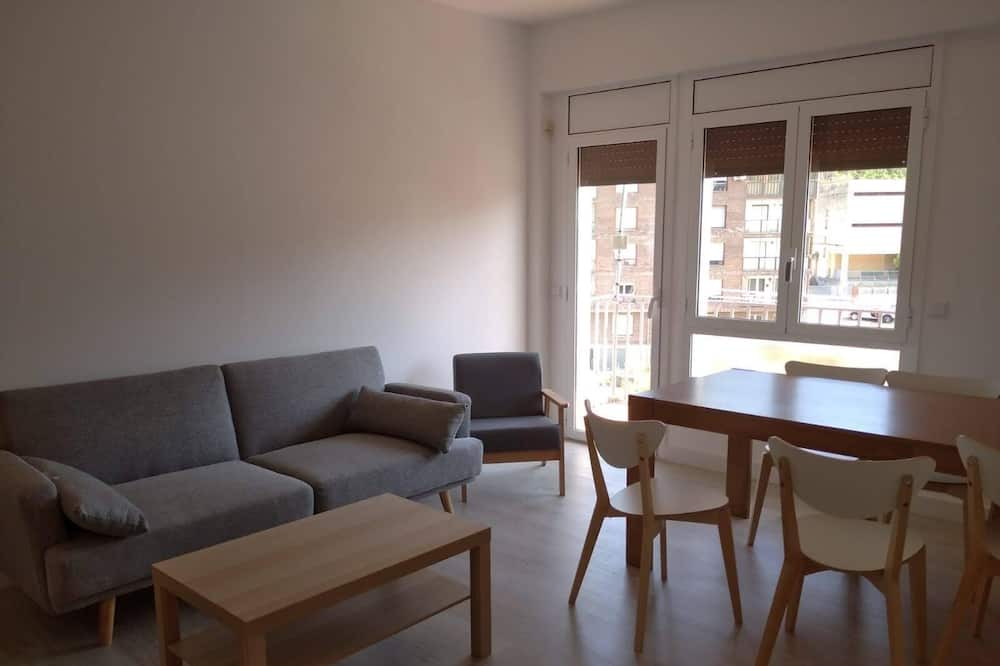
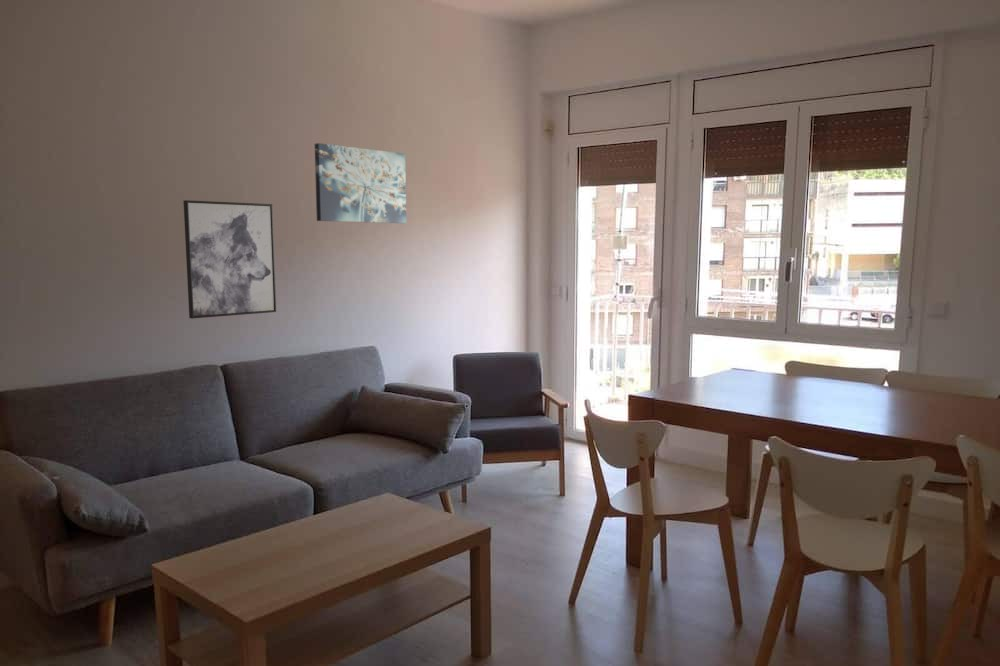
+ wall art [314,142,407,224]
+ wall art [182,199,277,319]
